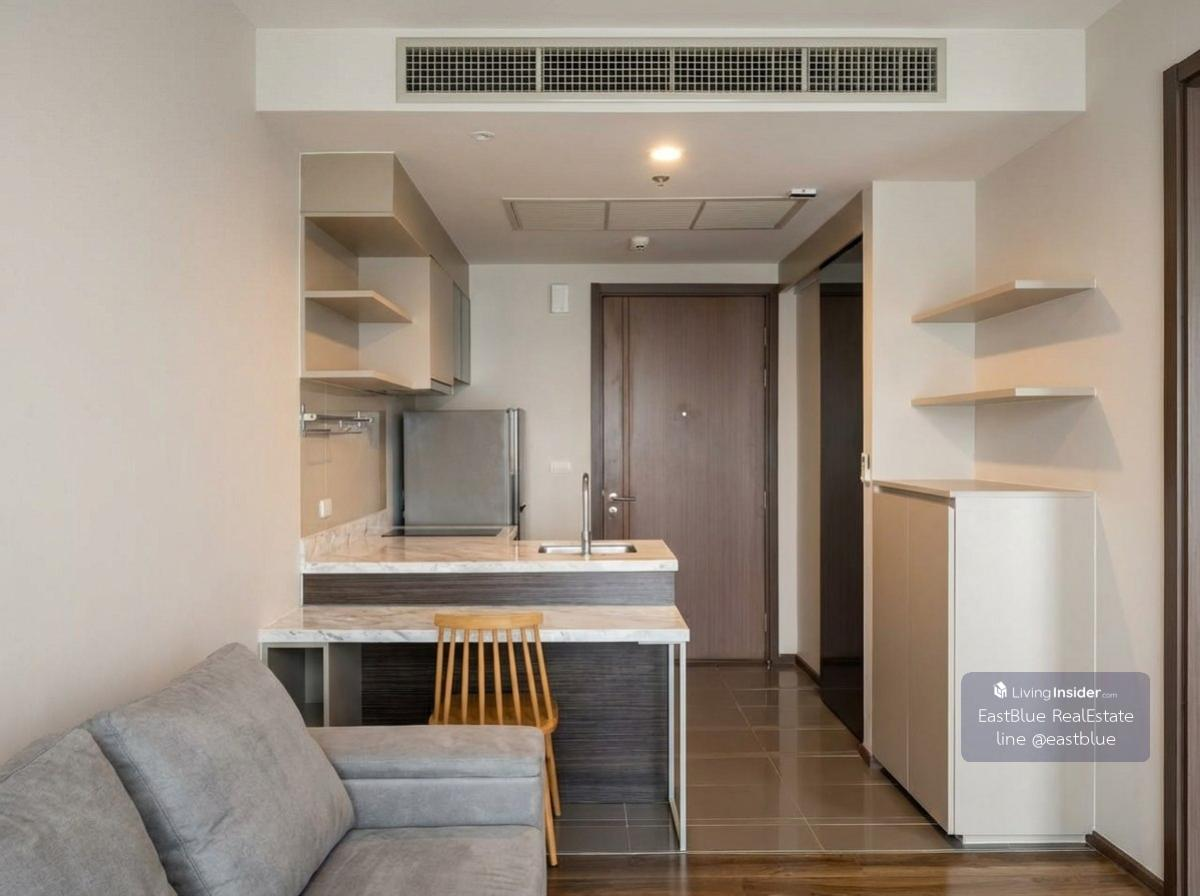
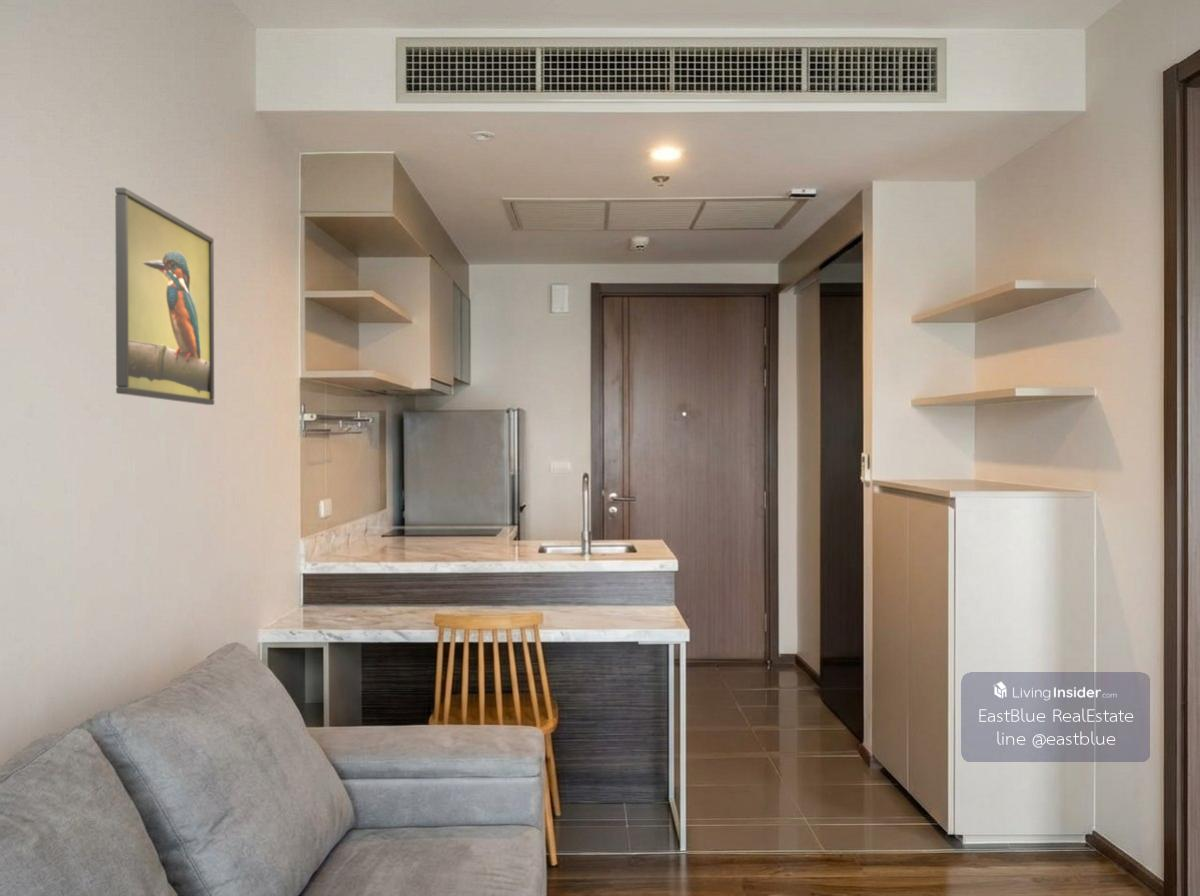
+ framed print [114,187,215,406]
